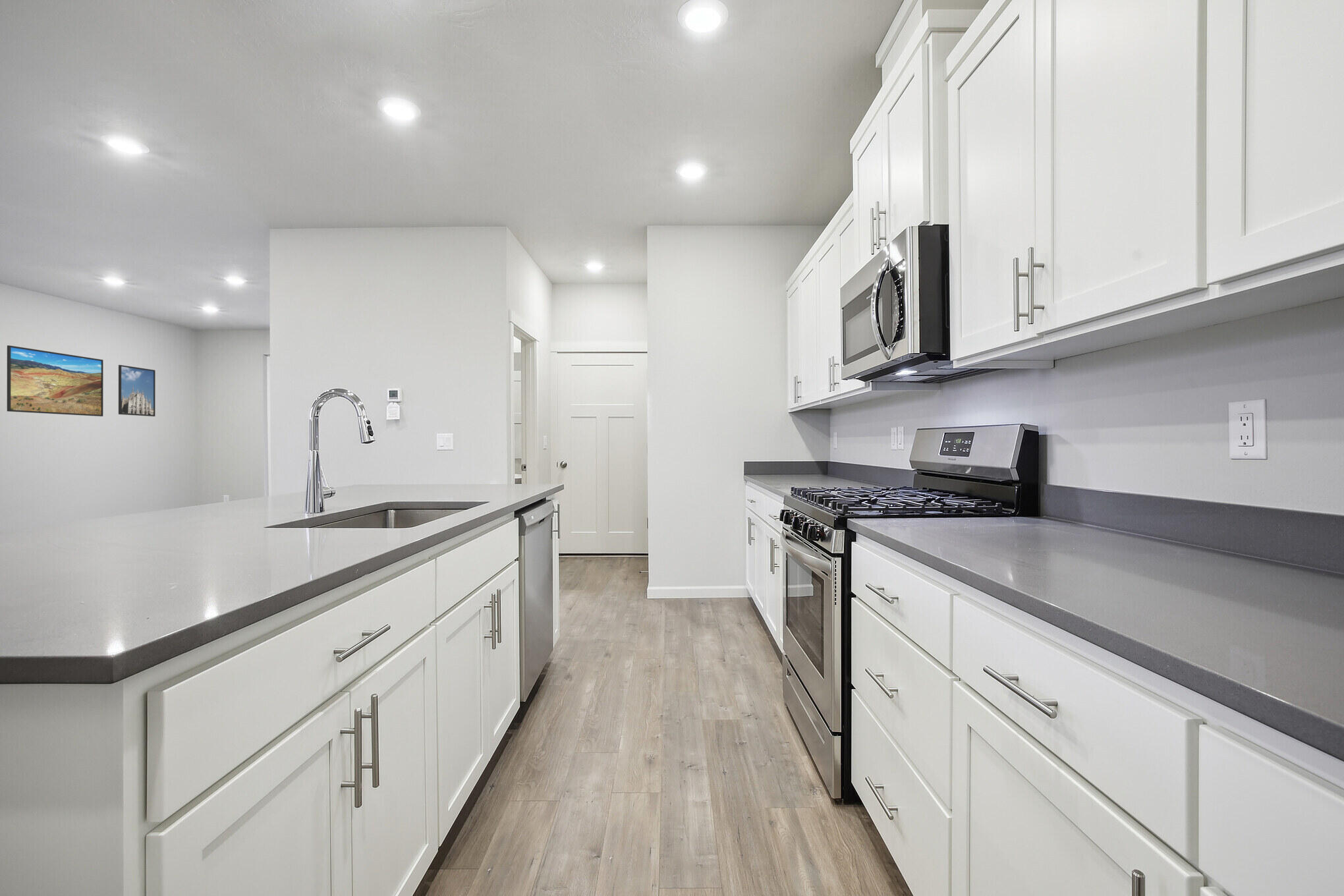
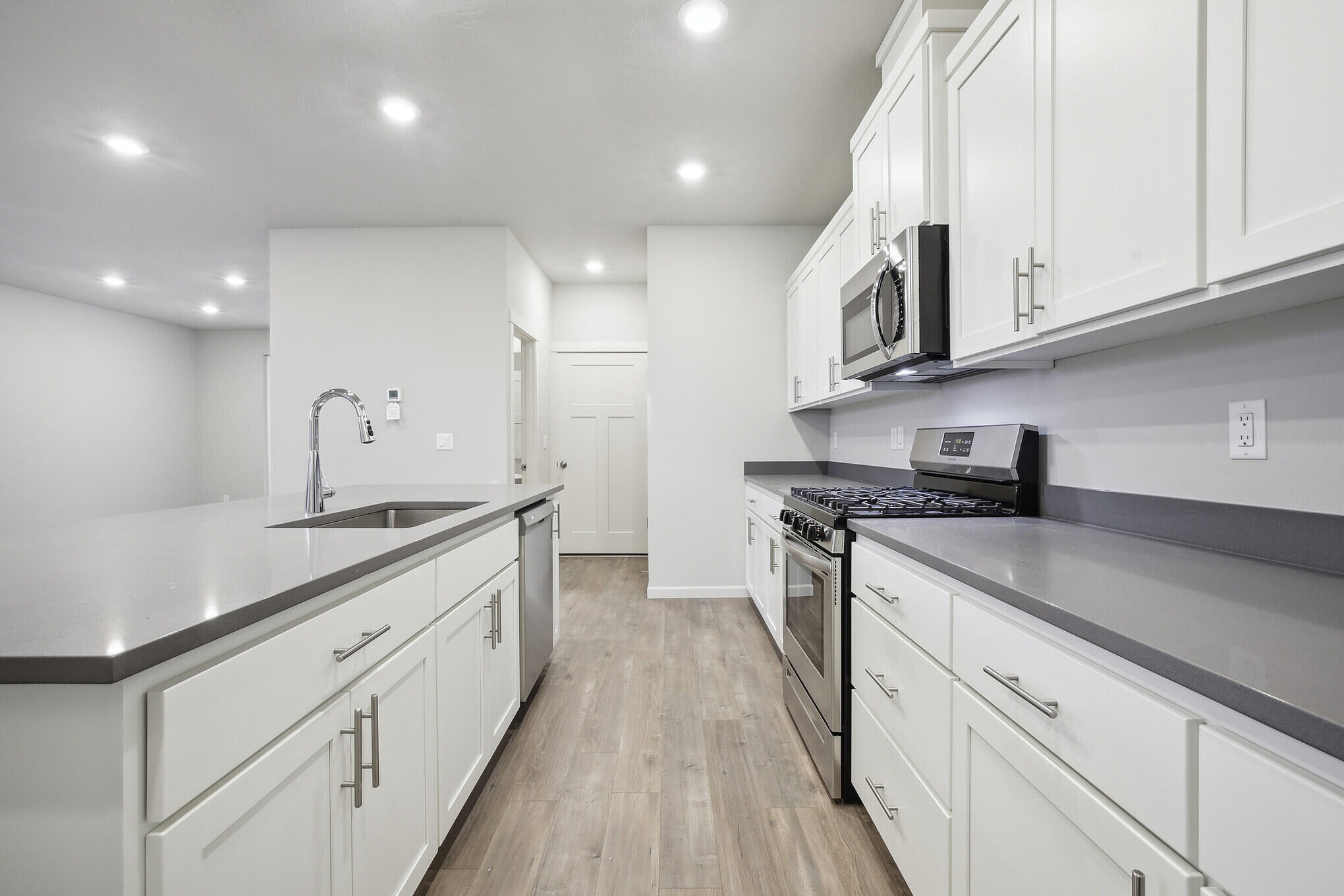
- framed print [7,345,104,417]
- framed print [118,364,156,417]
